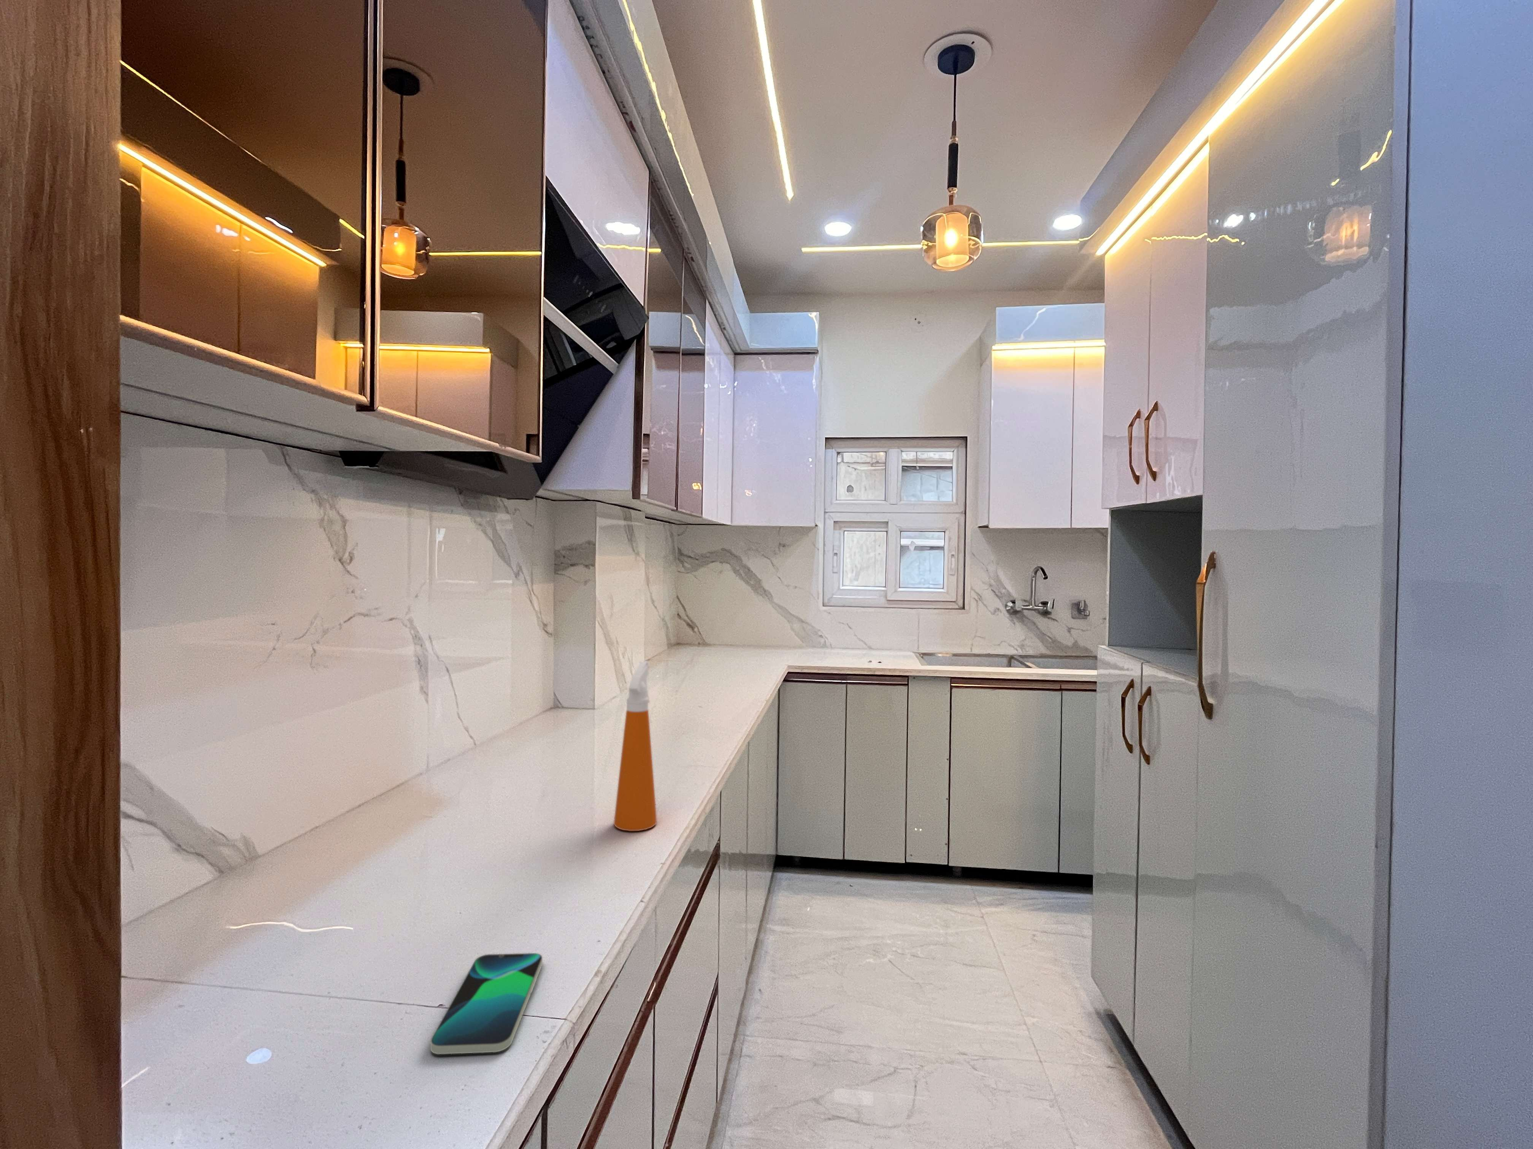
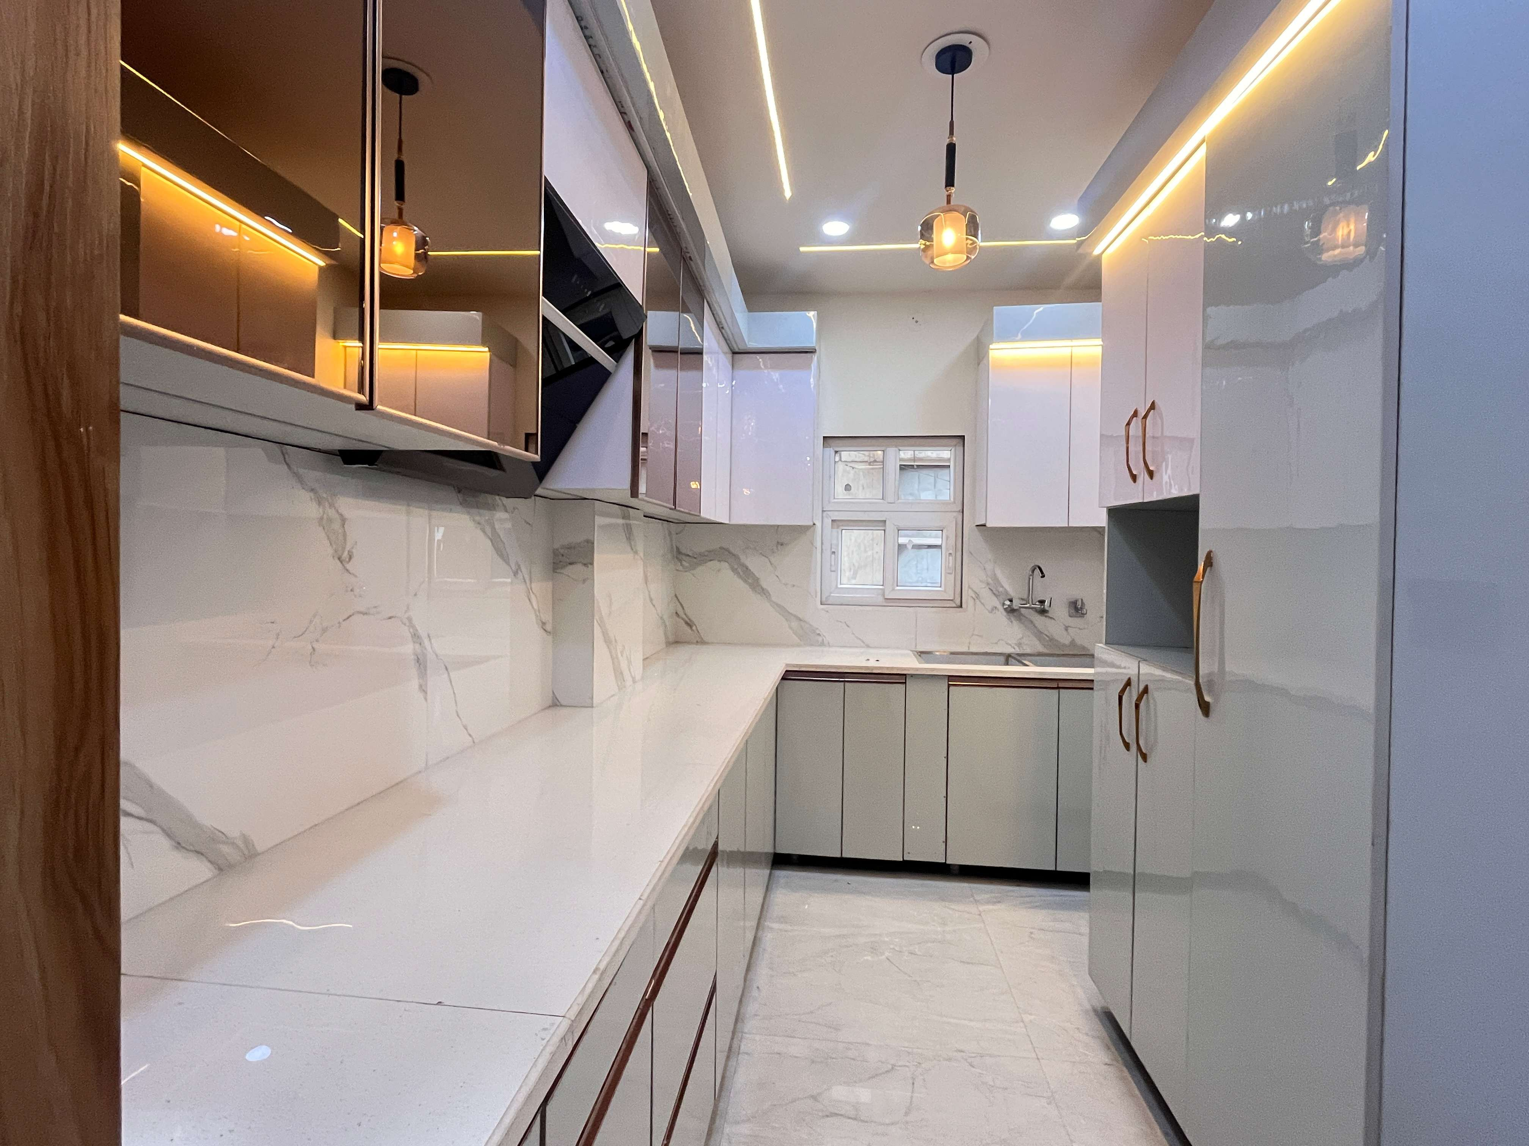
- spray bottle [613,660,658,832]
- smartphone [430,952,543,1055]
